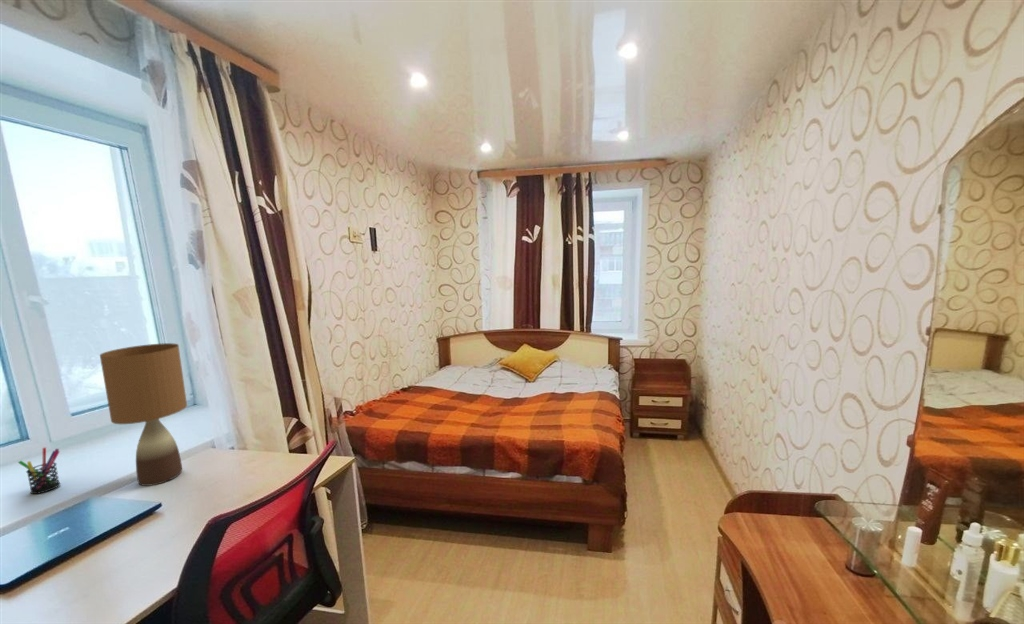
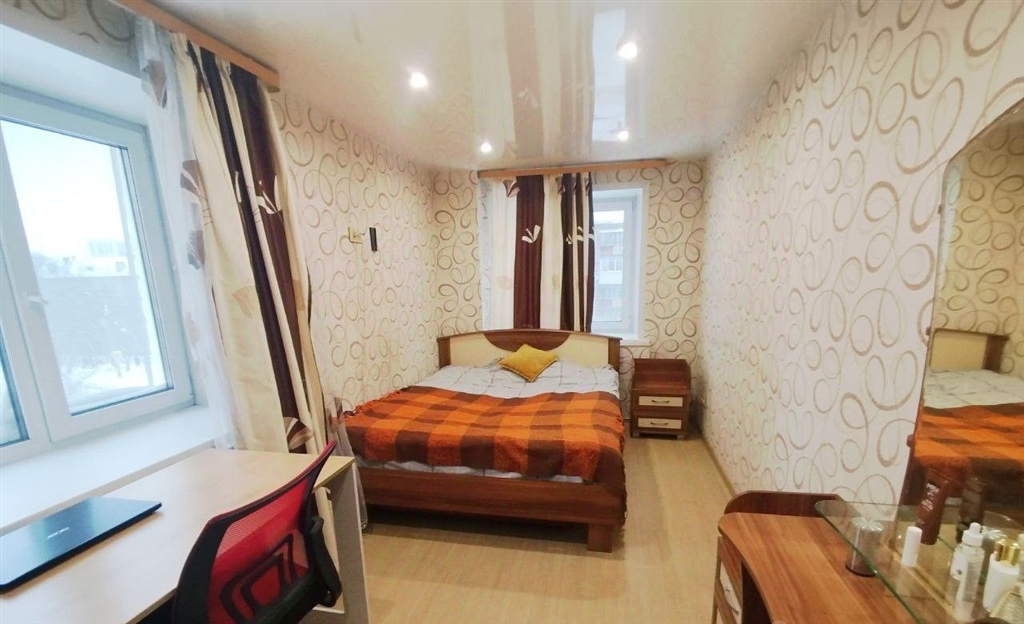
- table lamp [99,342,188,487]
- pen holder [17,446,61,495]
